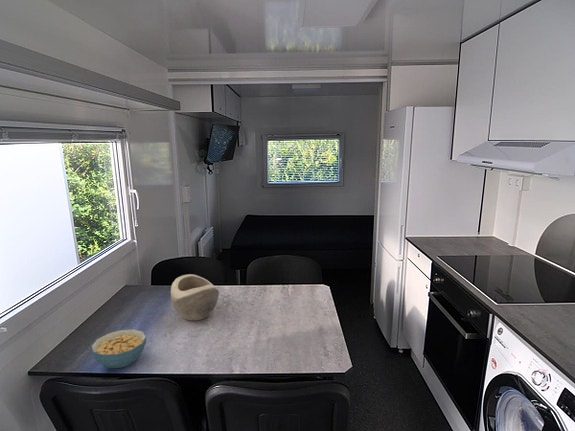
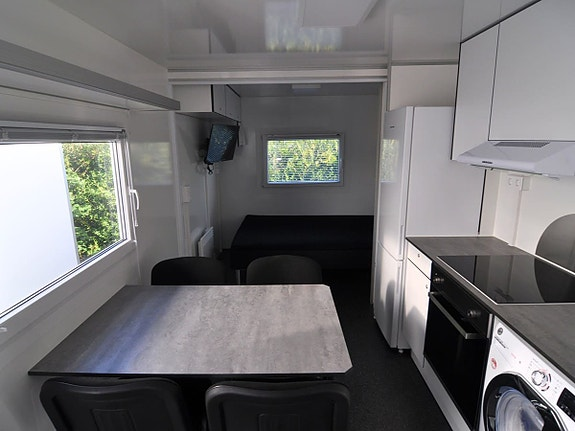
- decorative bowl [170,273,220,322]
- cereal bowl [91,328,147,369]
